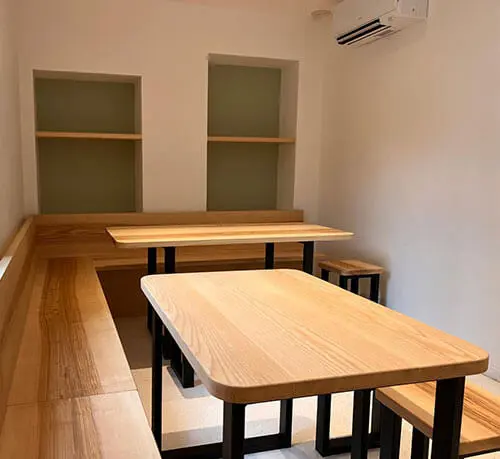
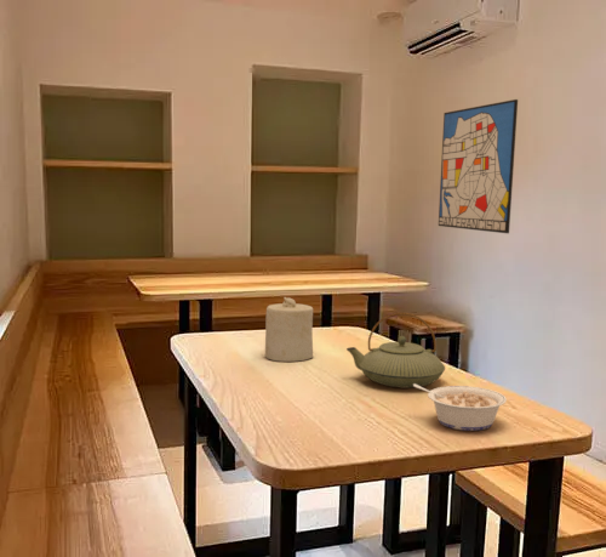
+ teapot [345,312,446,388]
+ wall art [438,98,519,234]
+ candle [264,296,314,363]
+ legume [413,383,508,432]
